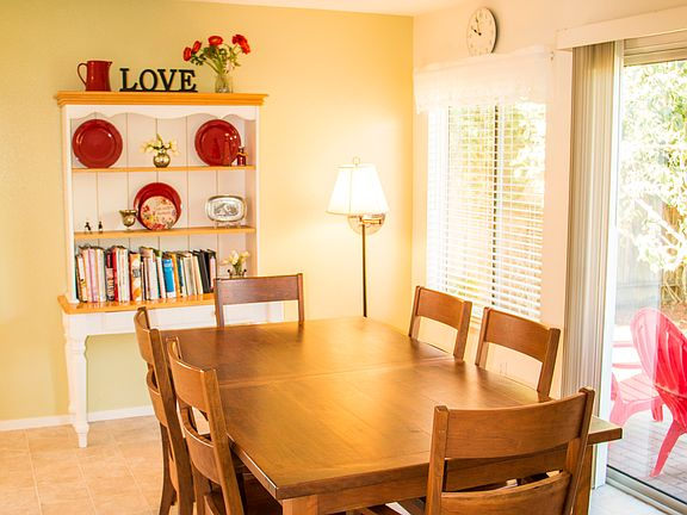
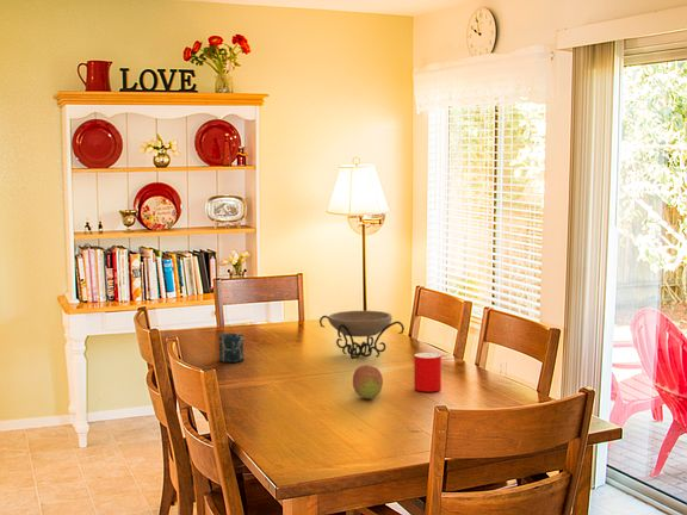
+ cup [217,333,245,364]
+ decorative bowl [318,310,406,360]
+ cup [413,352,442,393]
+ fruit [352,364,384,401]
